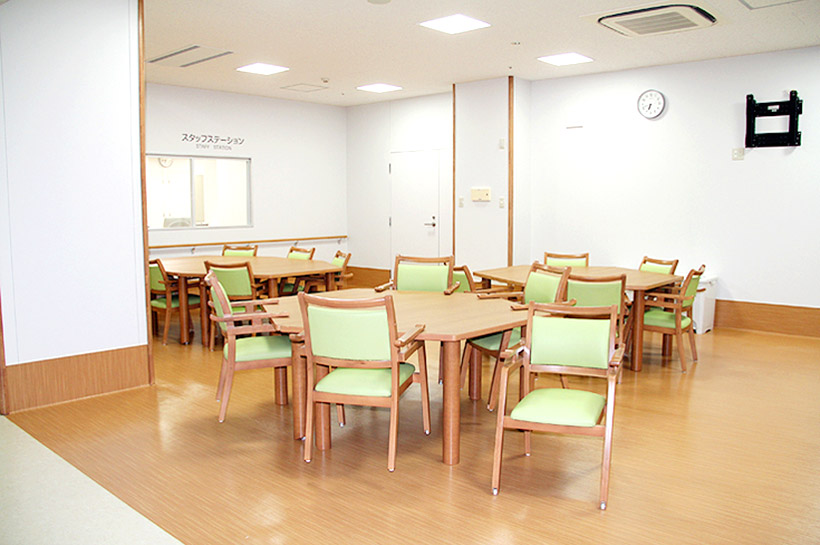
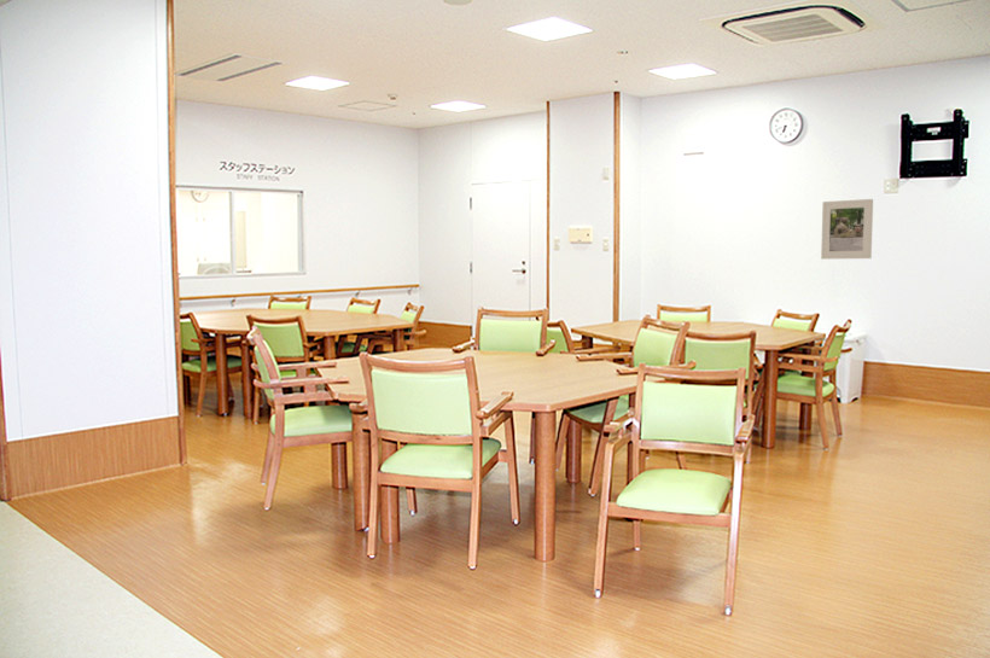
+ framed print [820,198,874,260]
